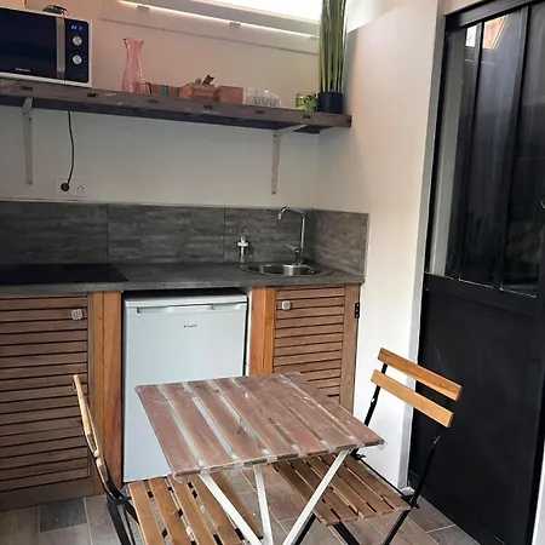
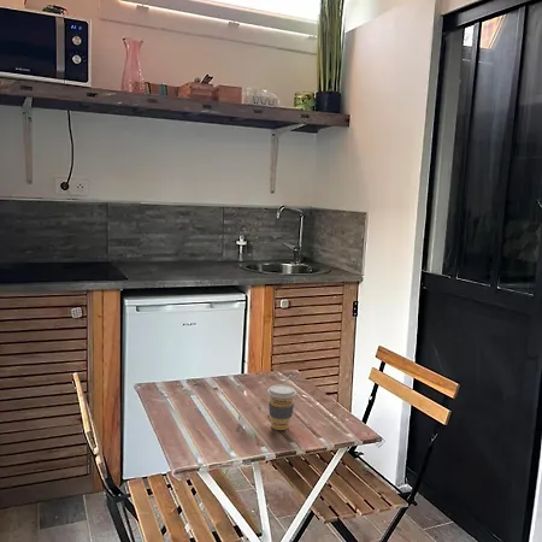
+ coffee cup [266,384,297,431]
